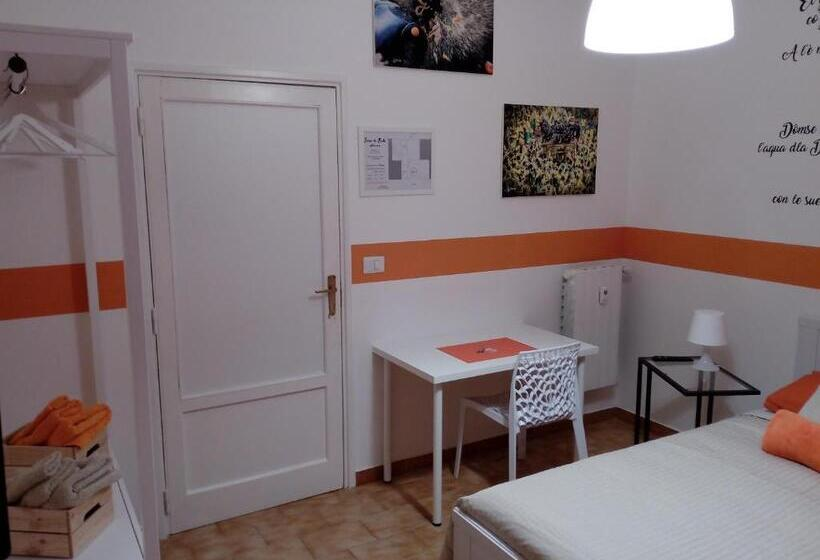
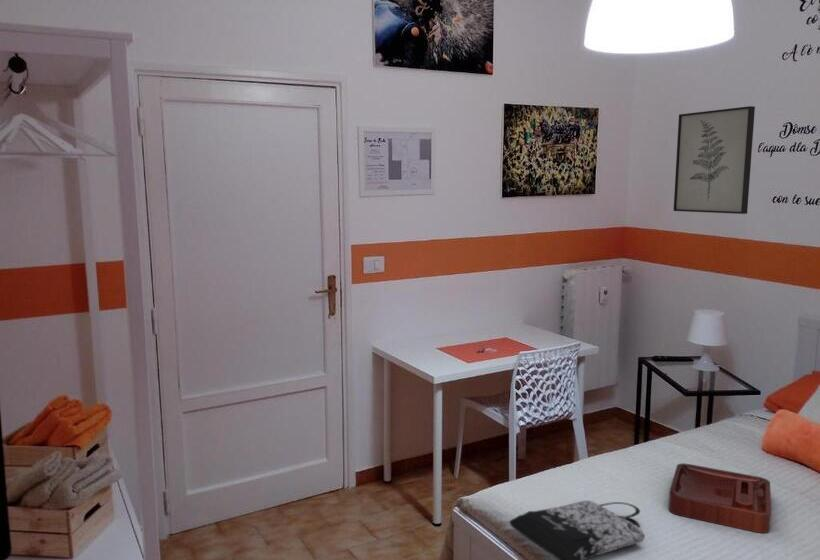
+ wall art [673,105,756,215]
+ tote bag [508,499,646,560]
+ decorative tray [667,462,772,534]
